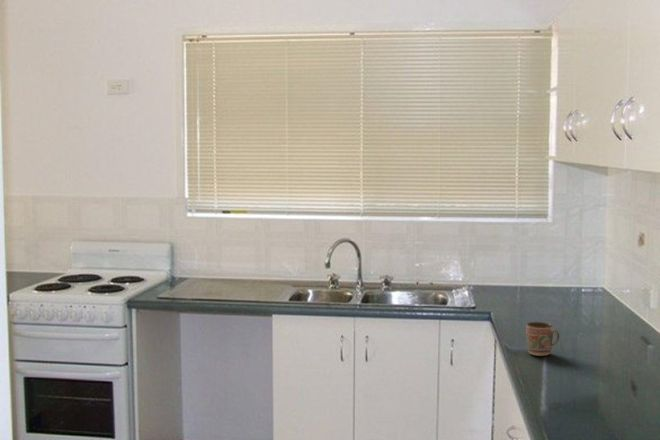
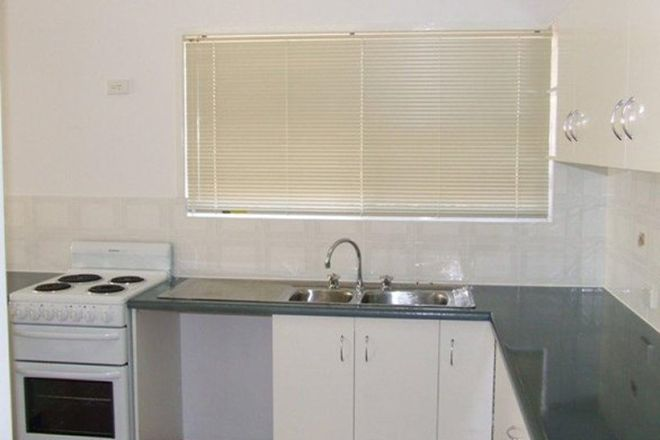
- mug [525,321,560,357]
